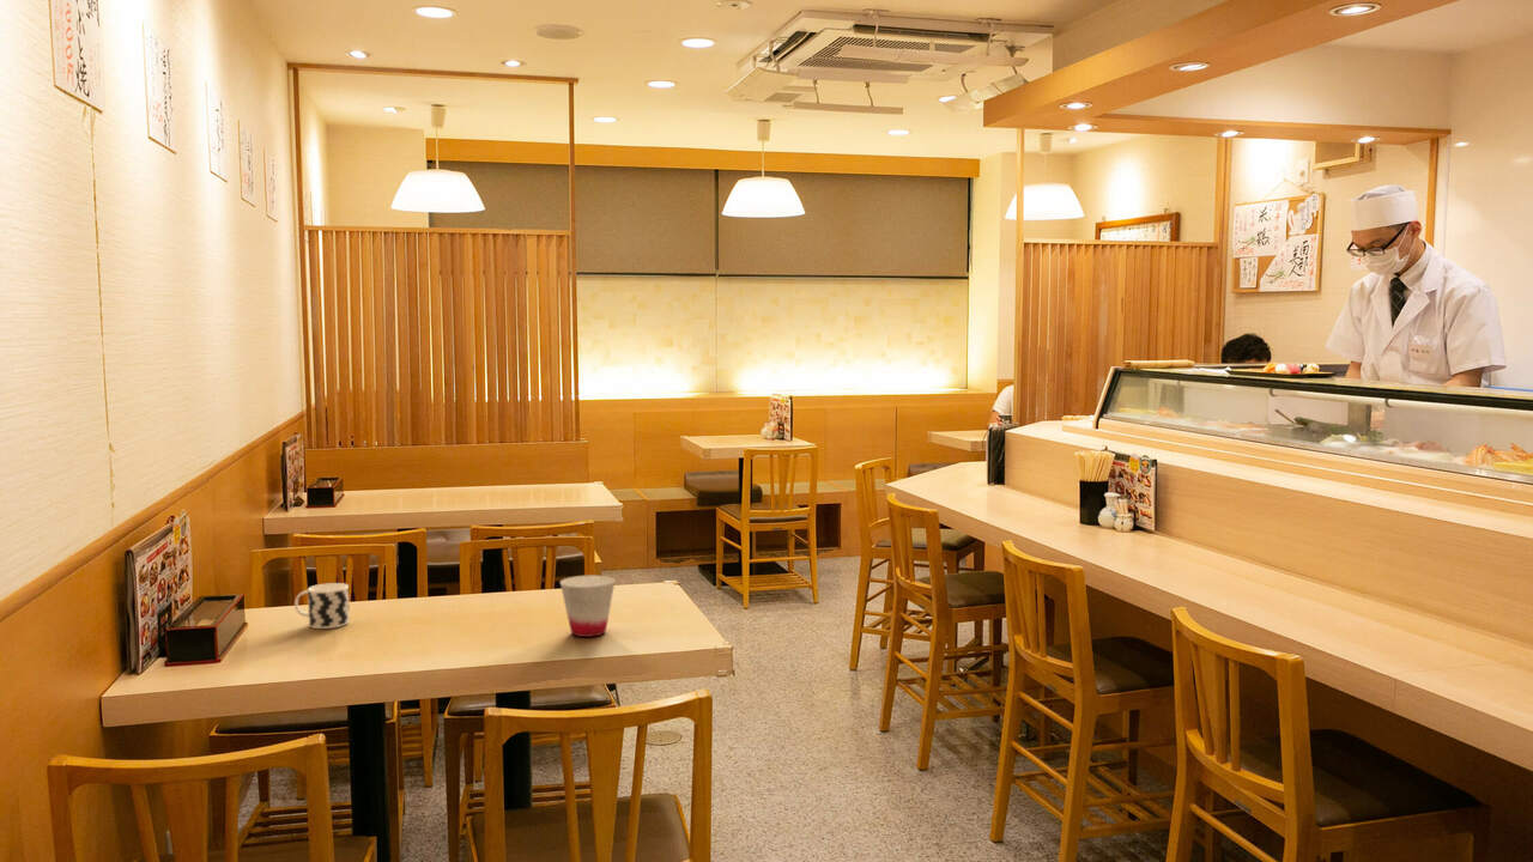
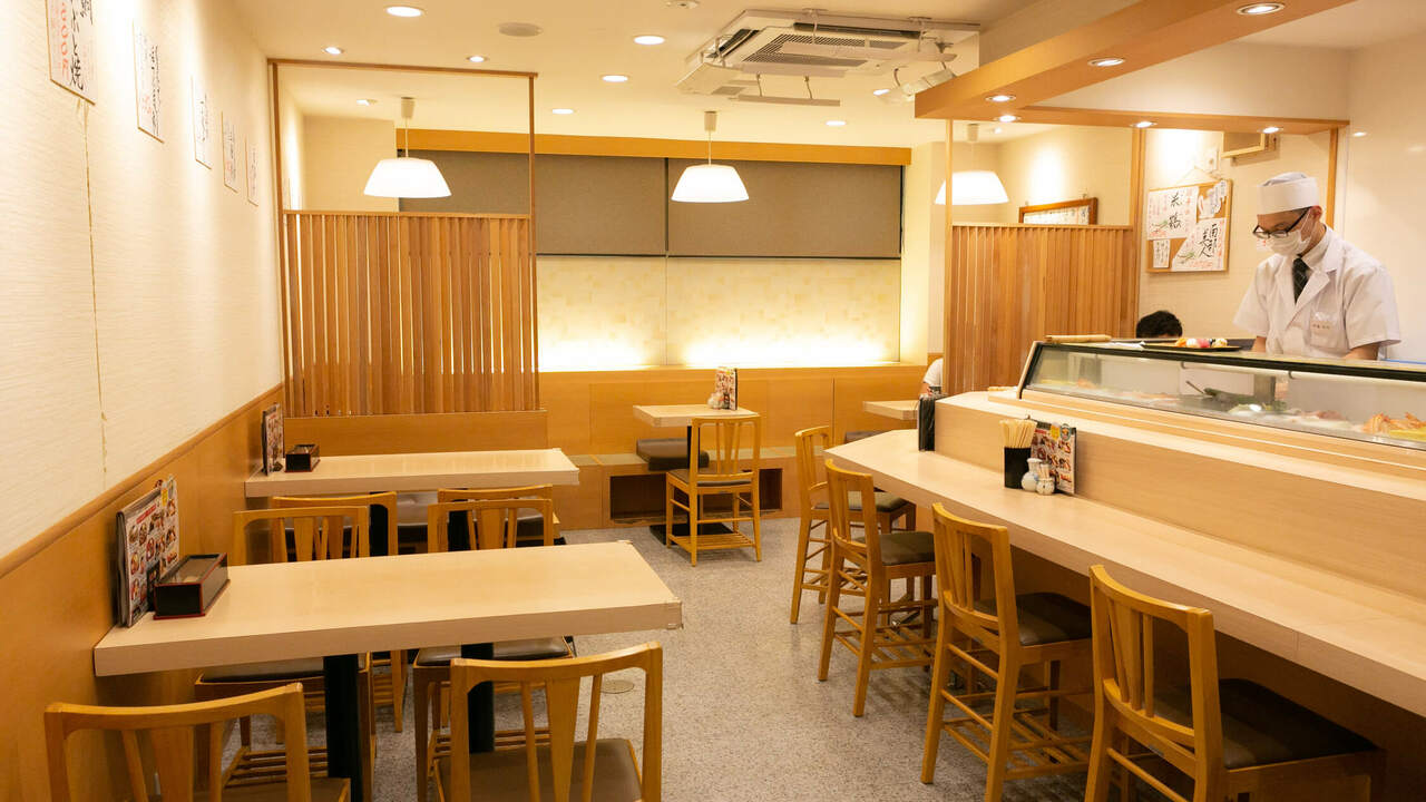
- cup [559,573,617,638]
- cup [293,582,351,630]
